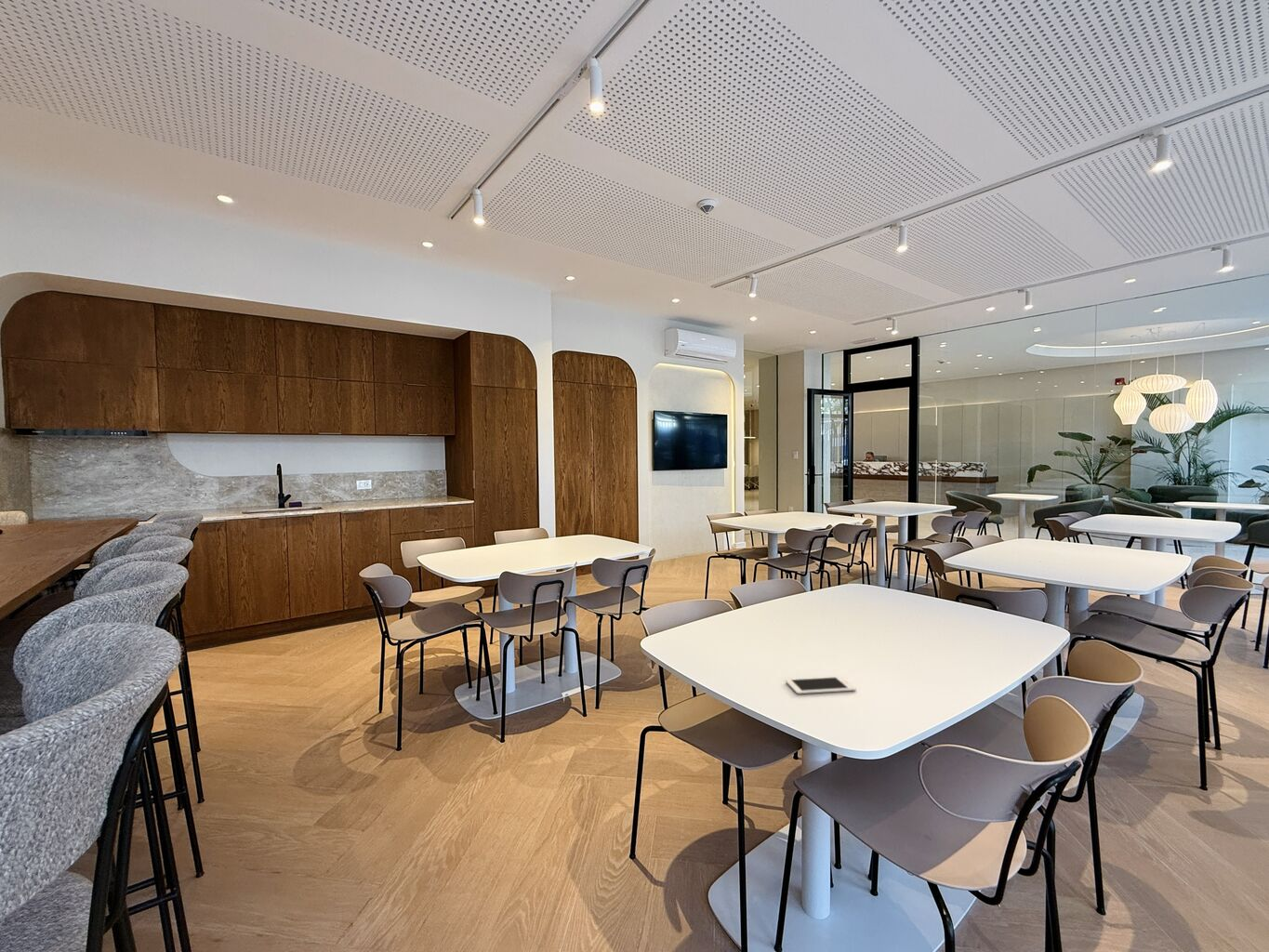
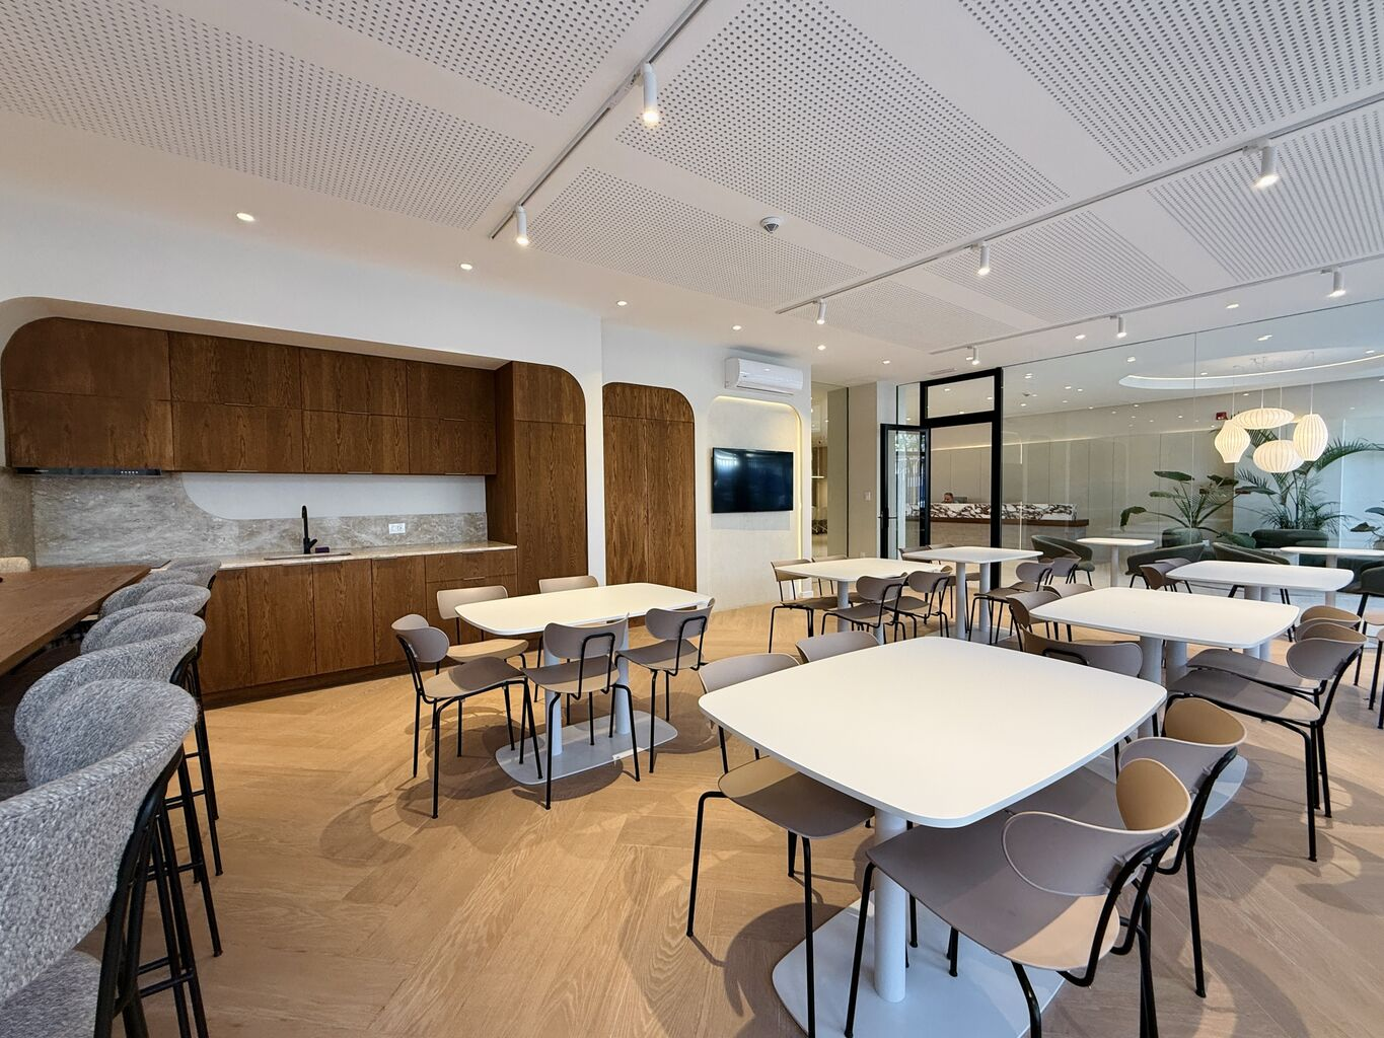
- cell phone [785,676,857,694]
